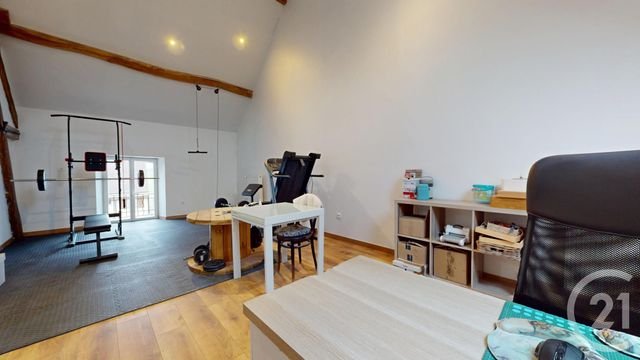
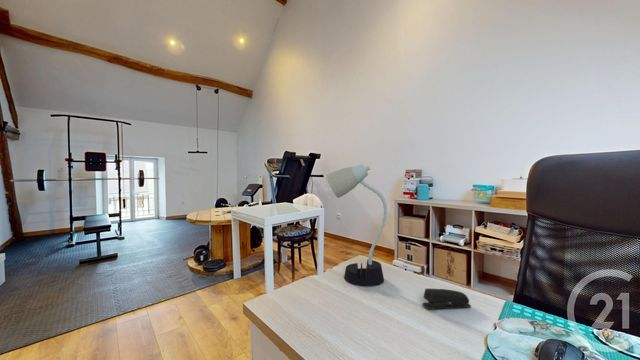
+ desk lamp [325,163,388,287]
+ stapler [422,287,472,311]
